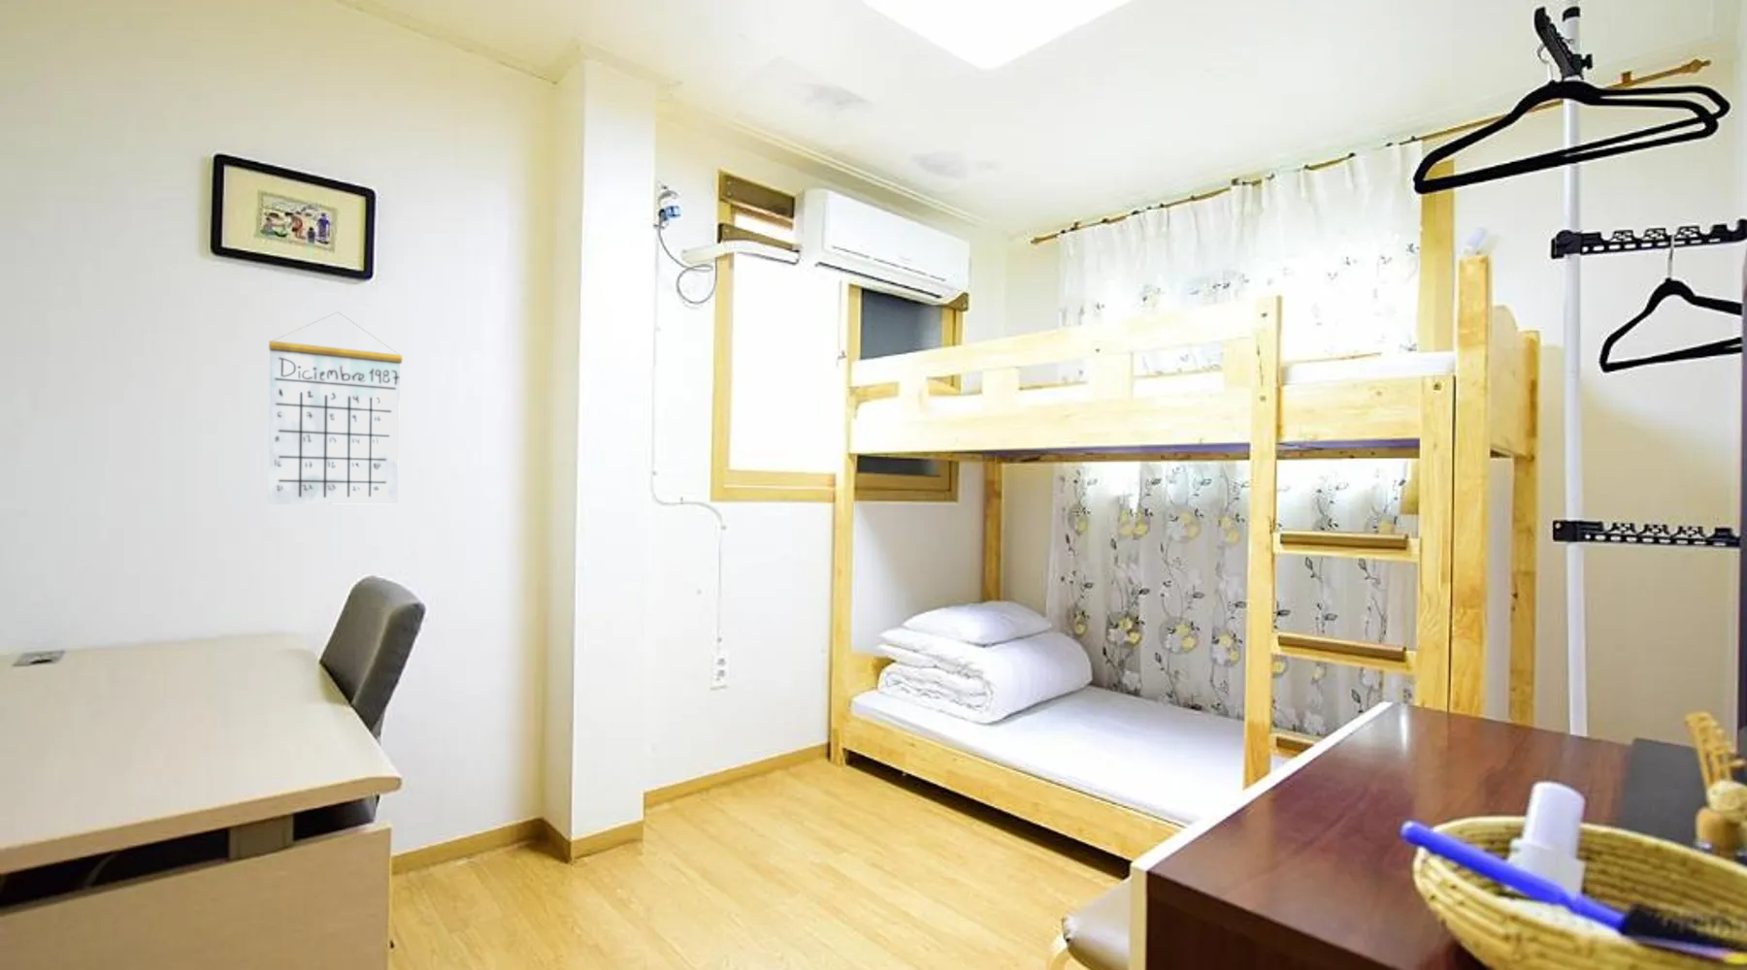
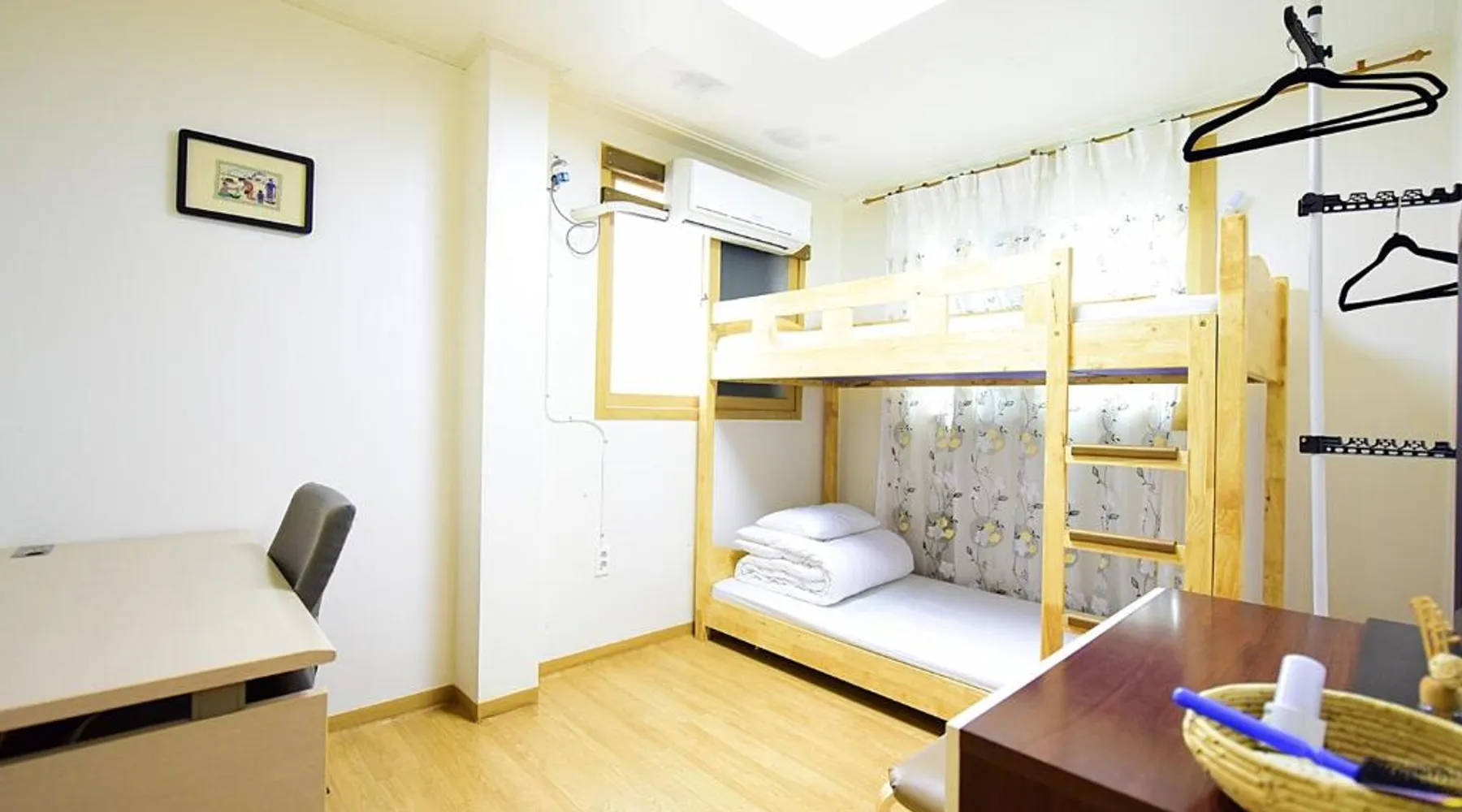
- calendar [266,312,403,505]
